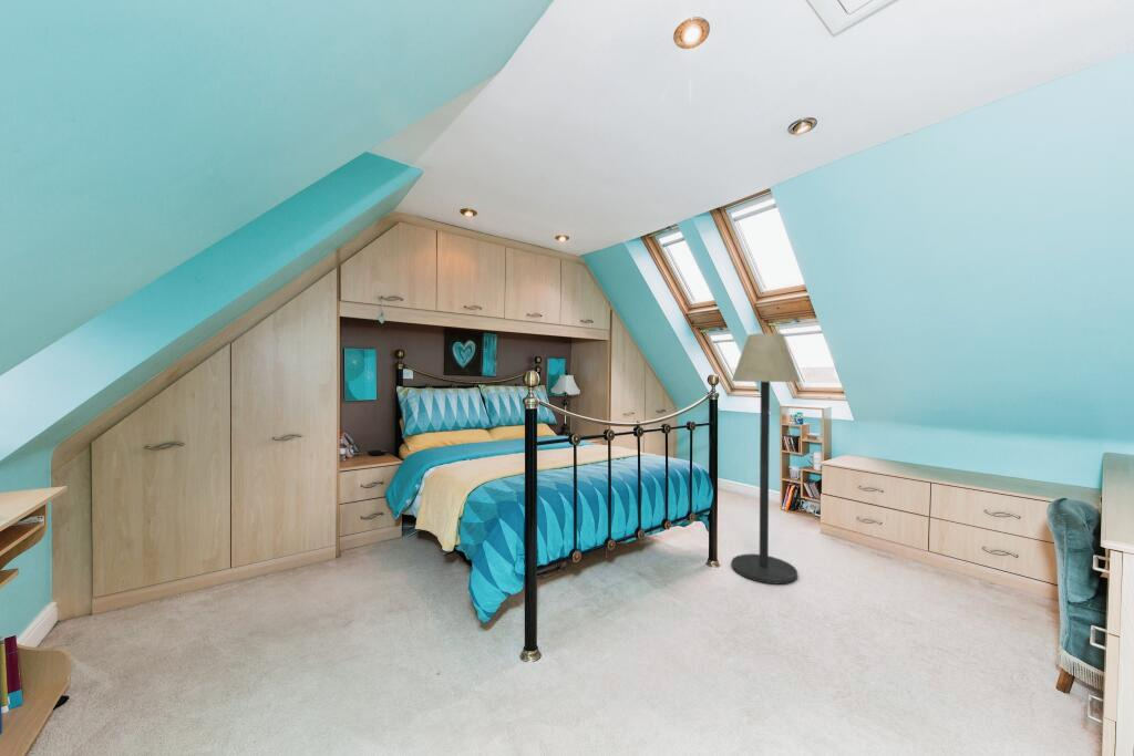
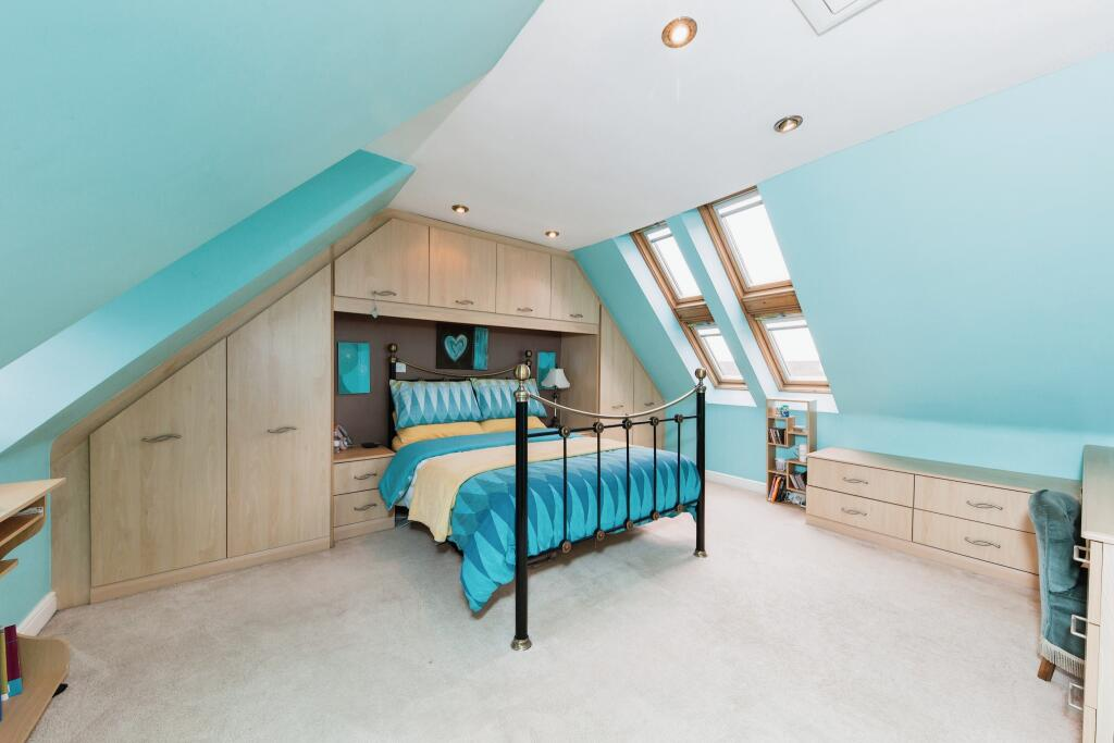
- floor lamp [730,332,802,586]
